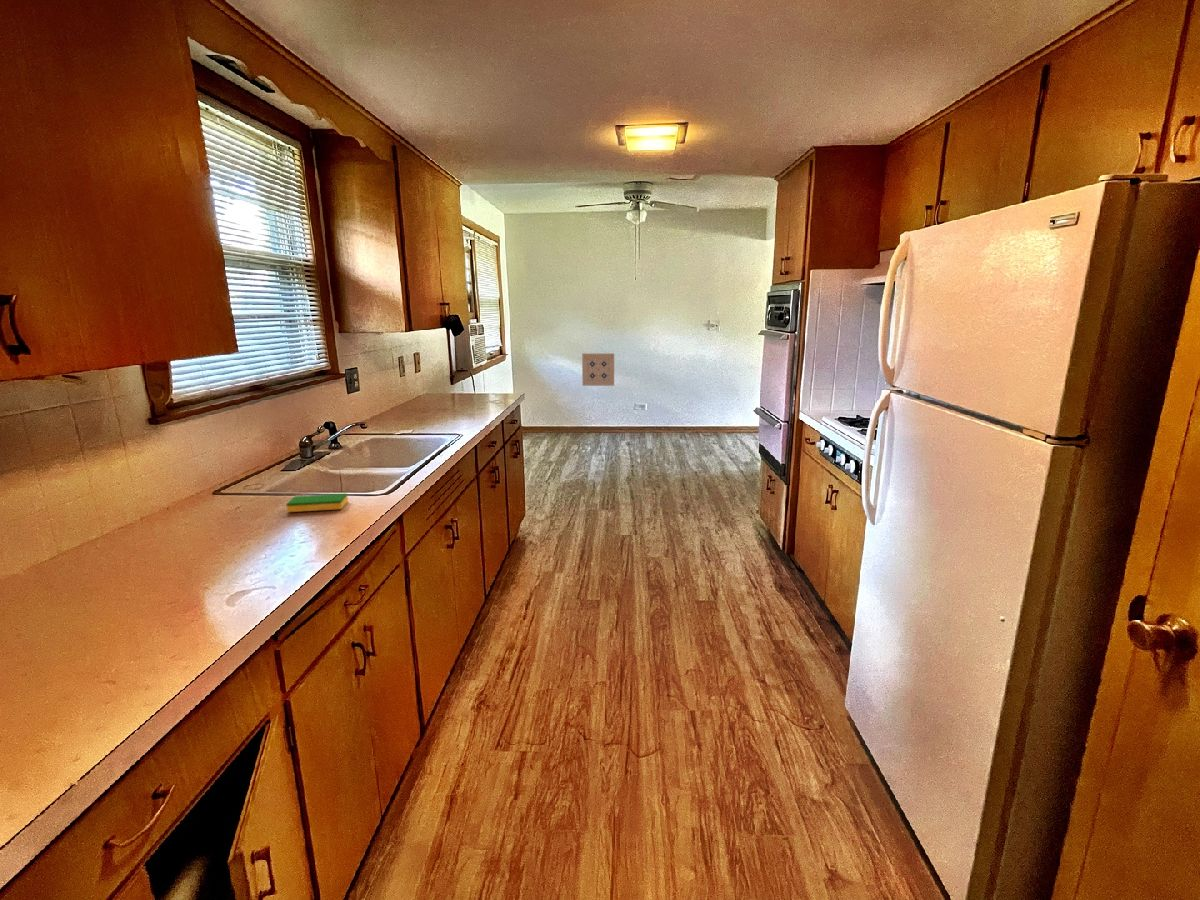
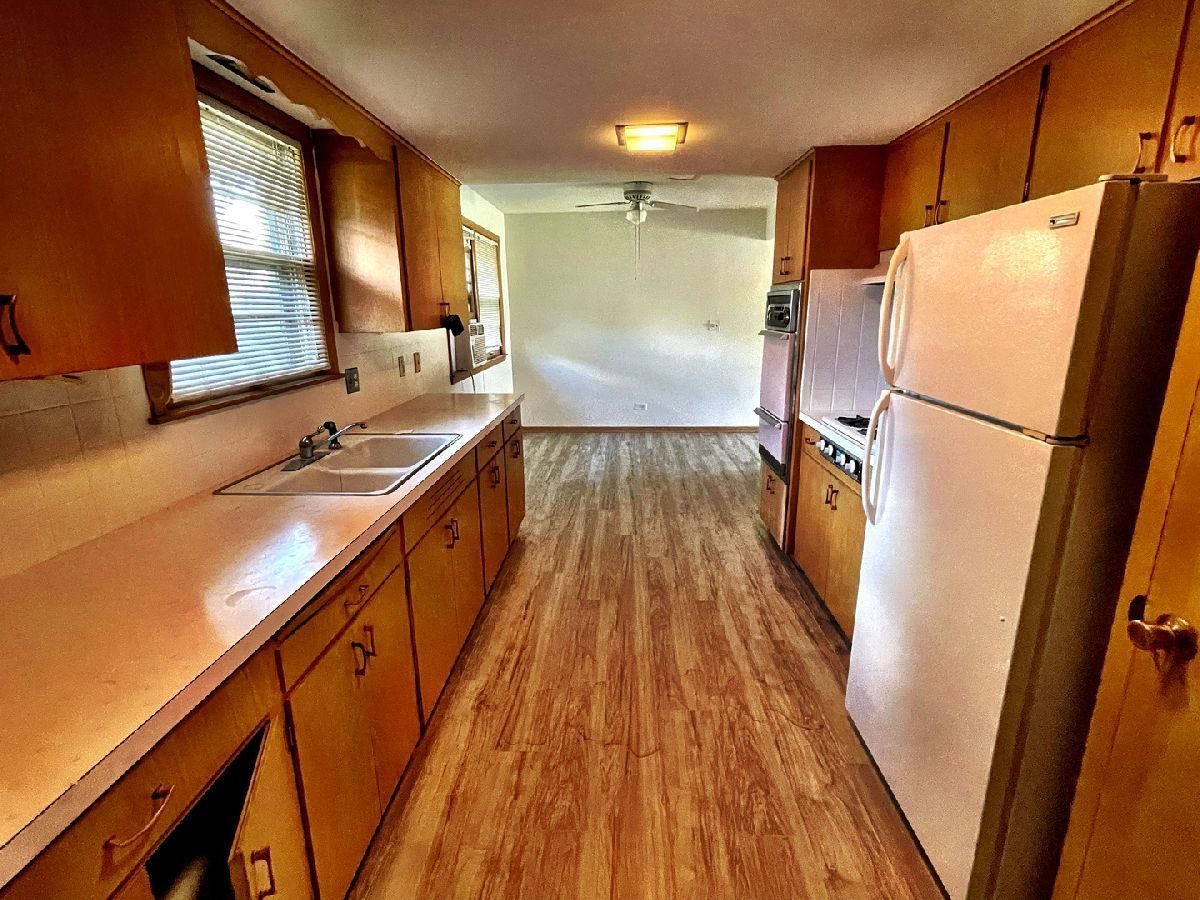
- dish sponge [285,493,349,513]
- wall art [581,352,615,387]
